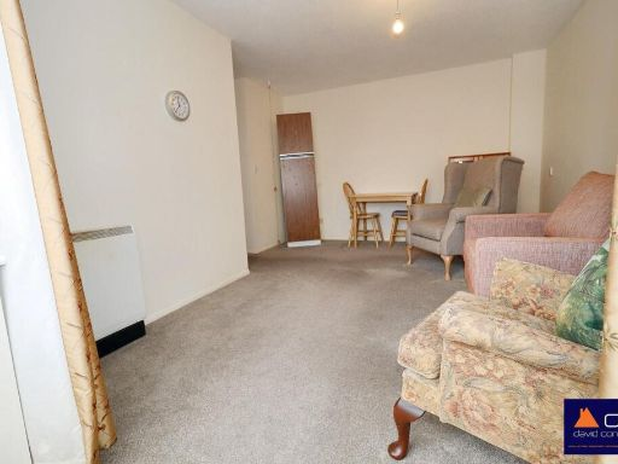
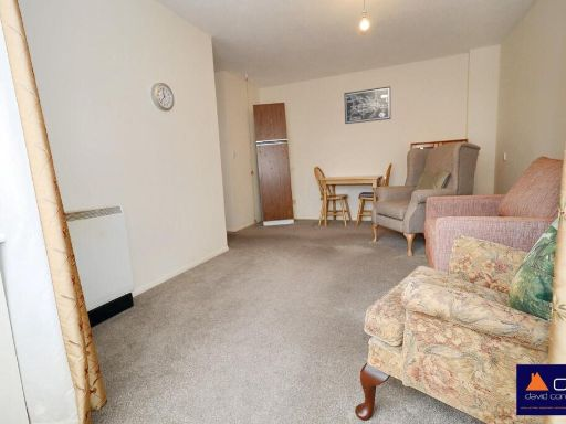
+ wall art [343,85,391,125]
